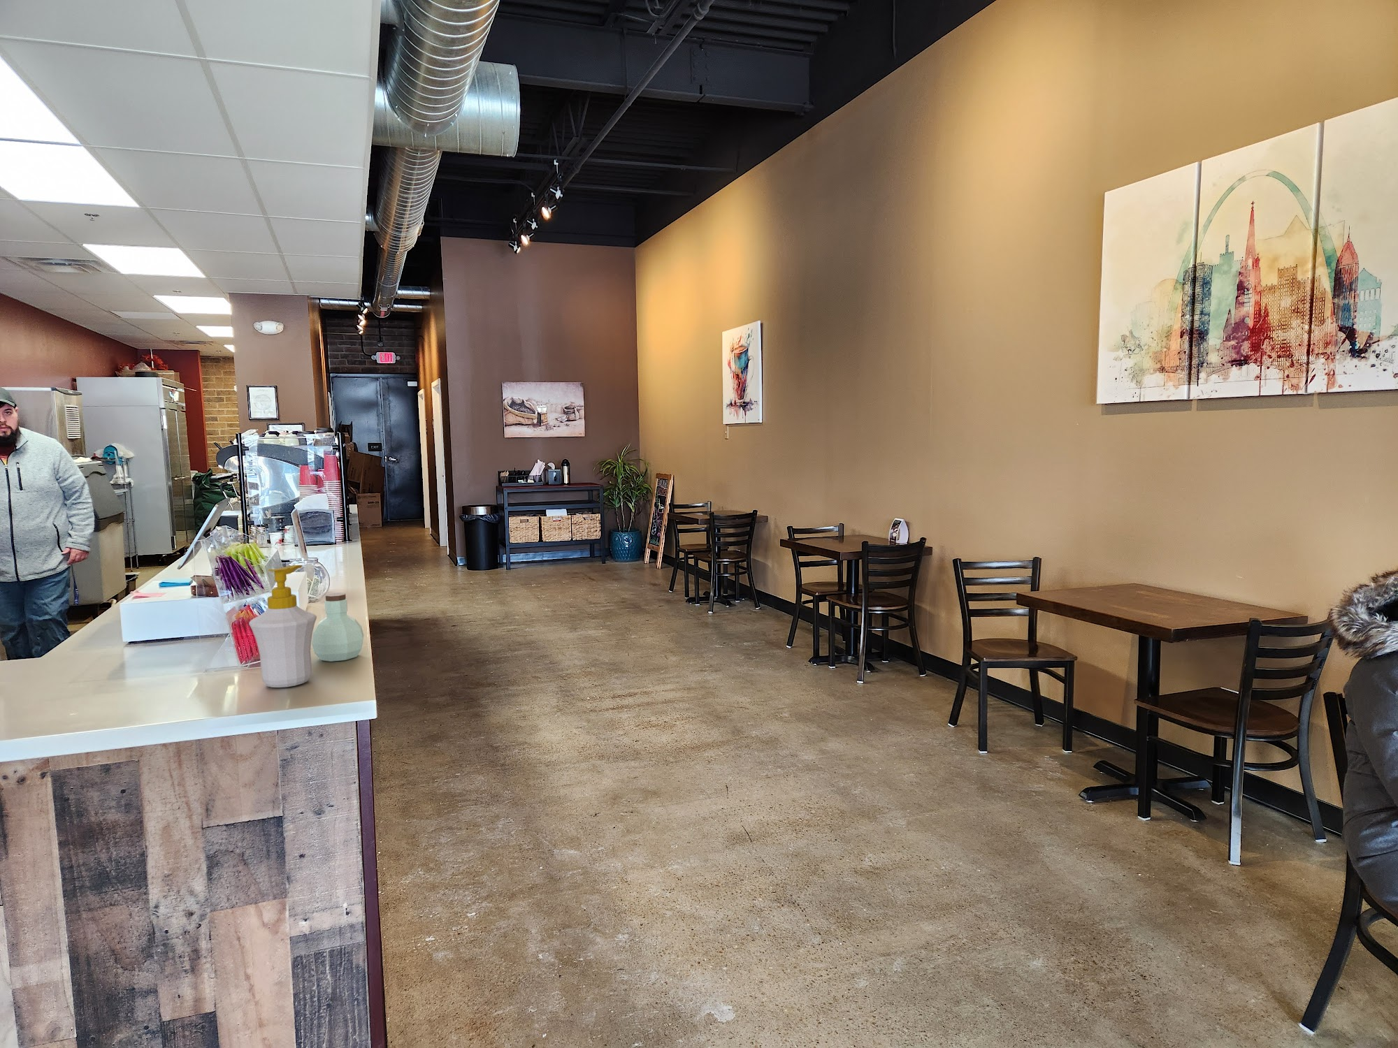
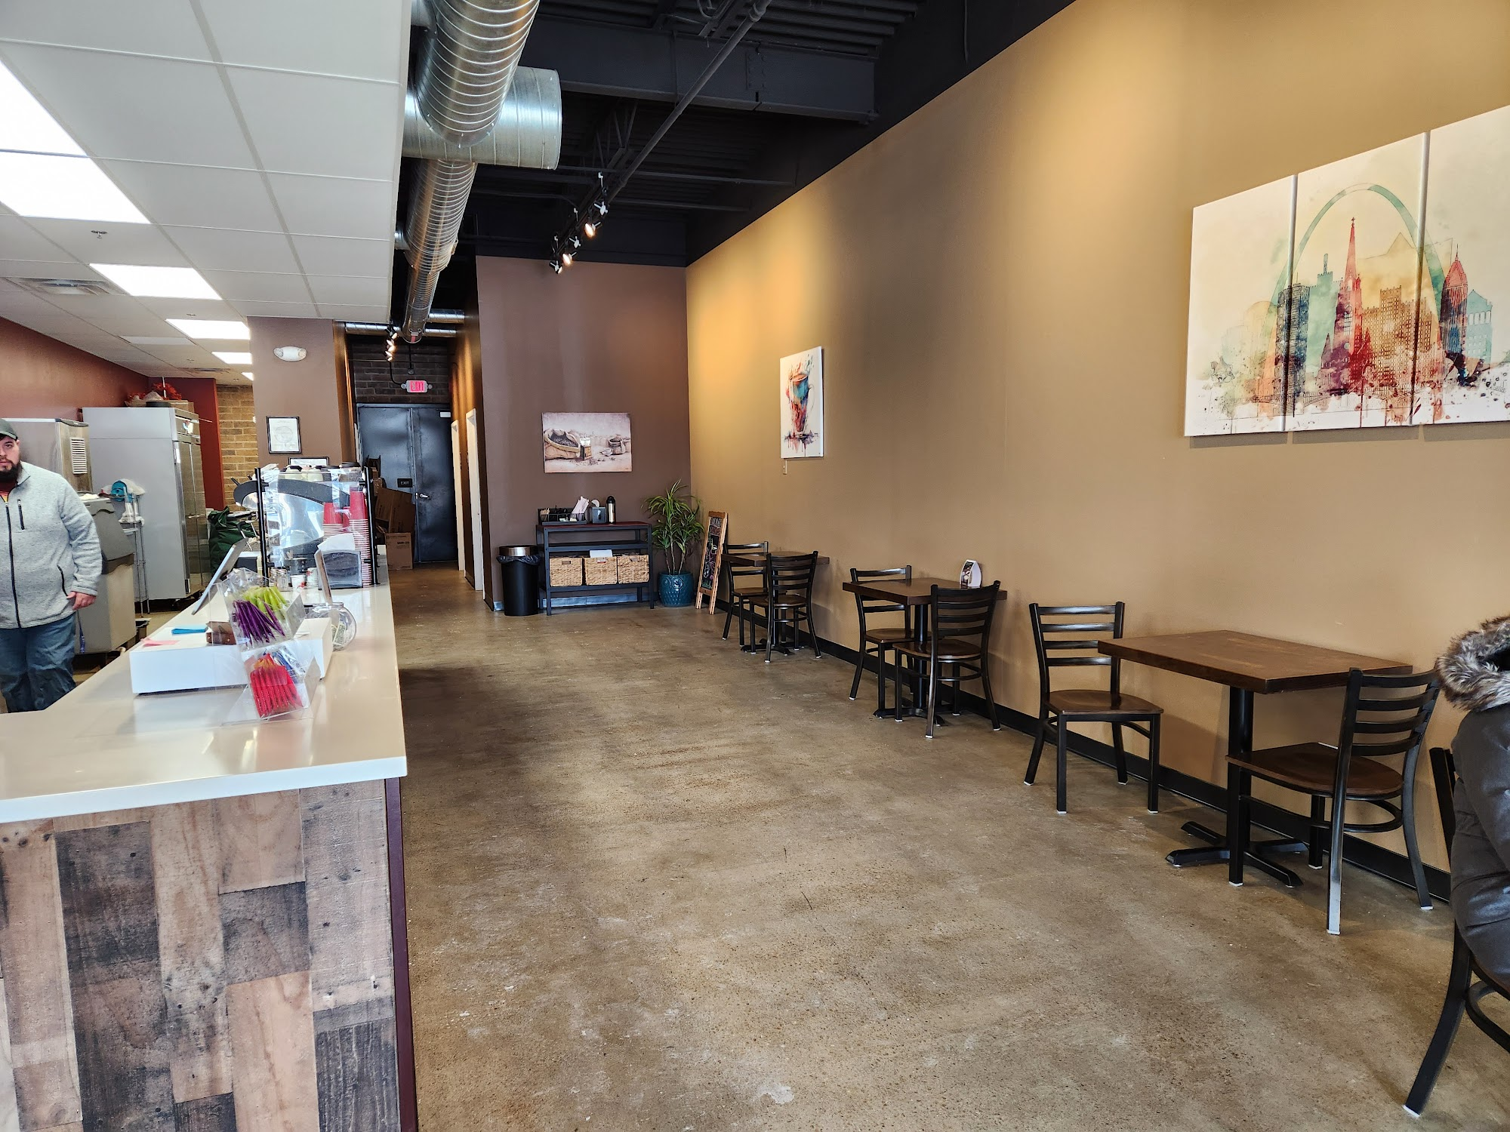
- jar [312,592,364,663]
- soap bottle [248,565,317,688]
